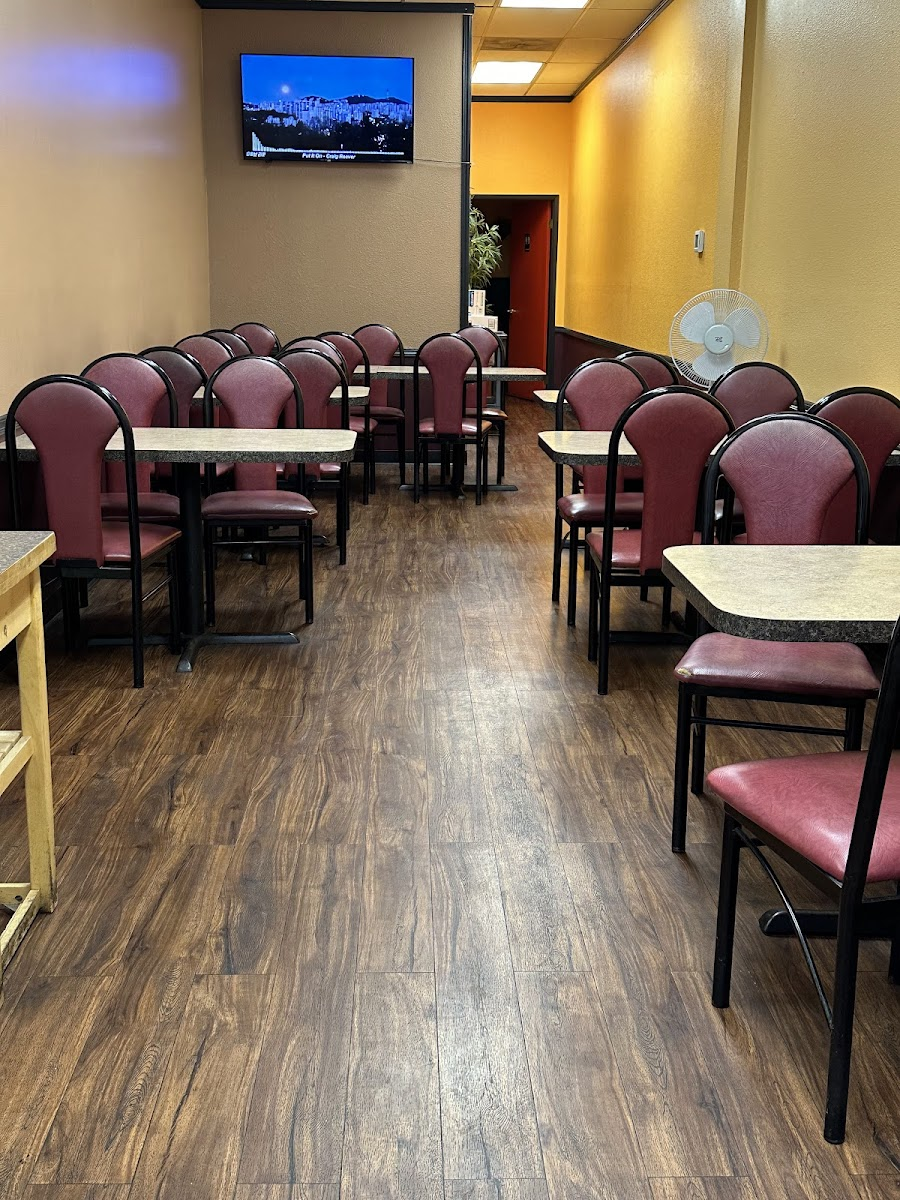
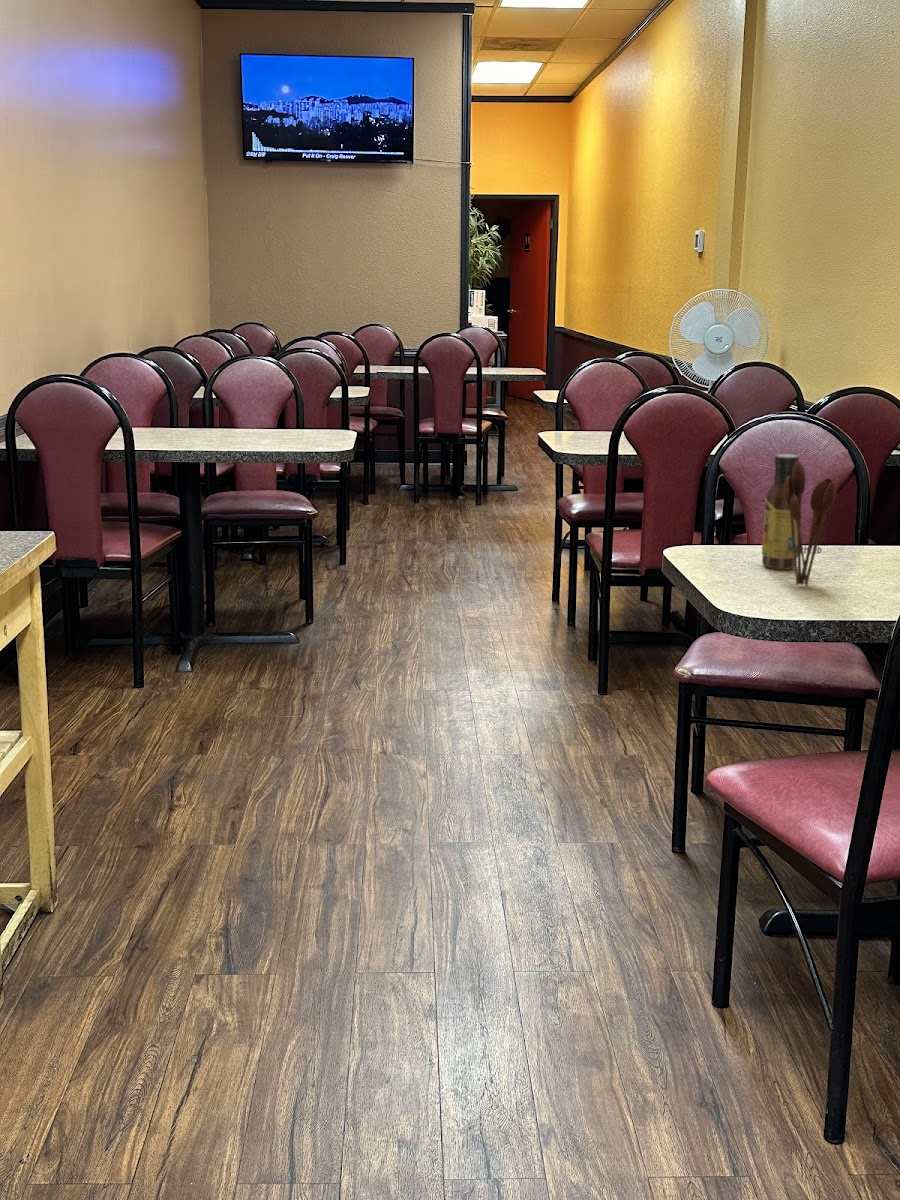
+ utensil holder [784,461,838,588]
+ sauce bottle [761,453,803,570]
